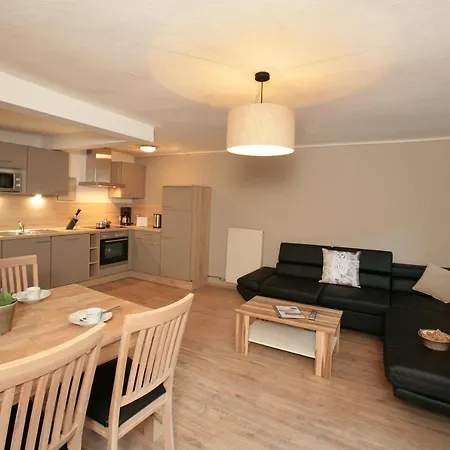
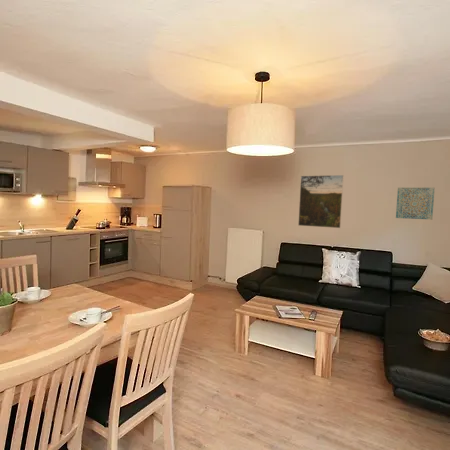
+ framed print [297,174,345,229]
+ wall art [395,187,436,221]
